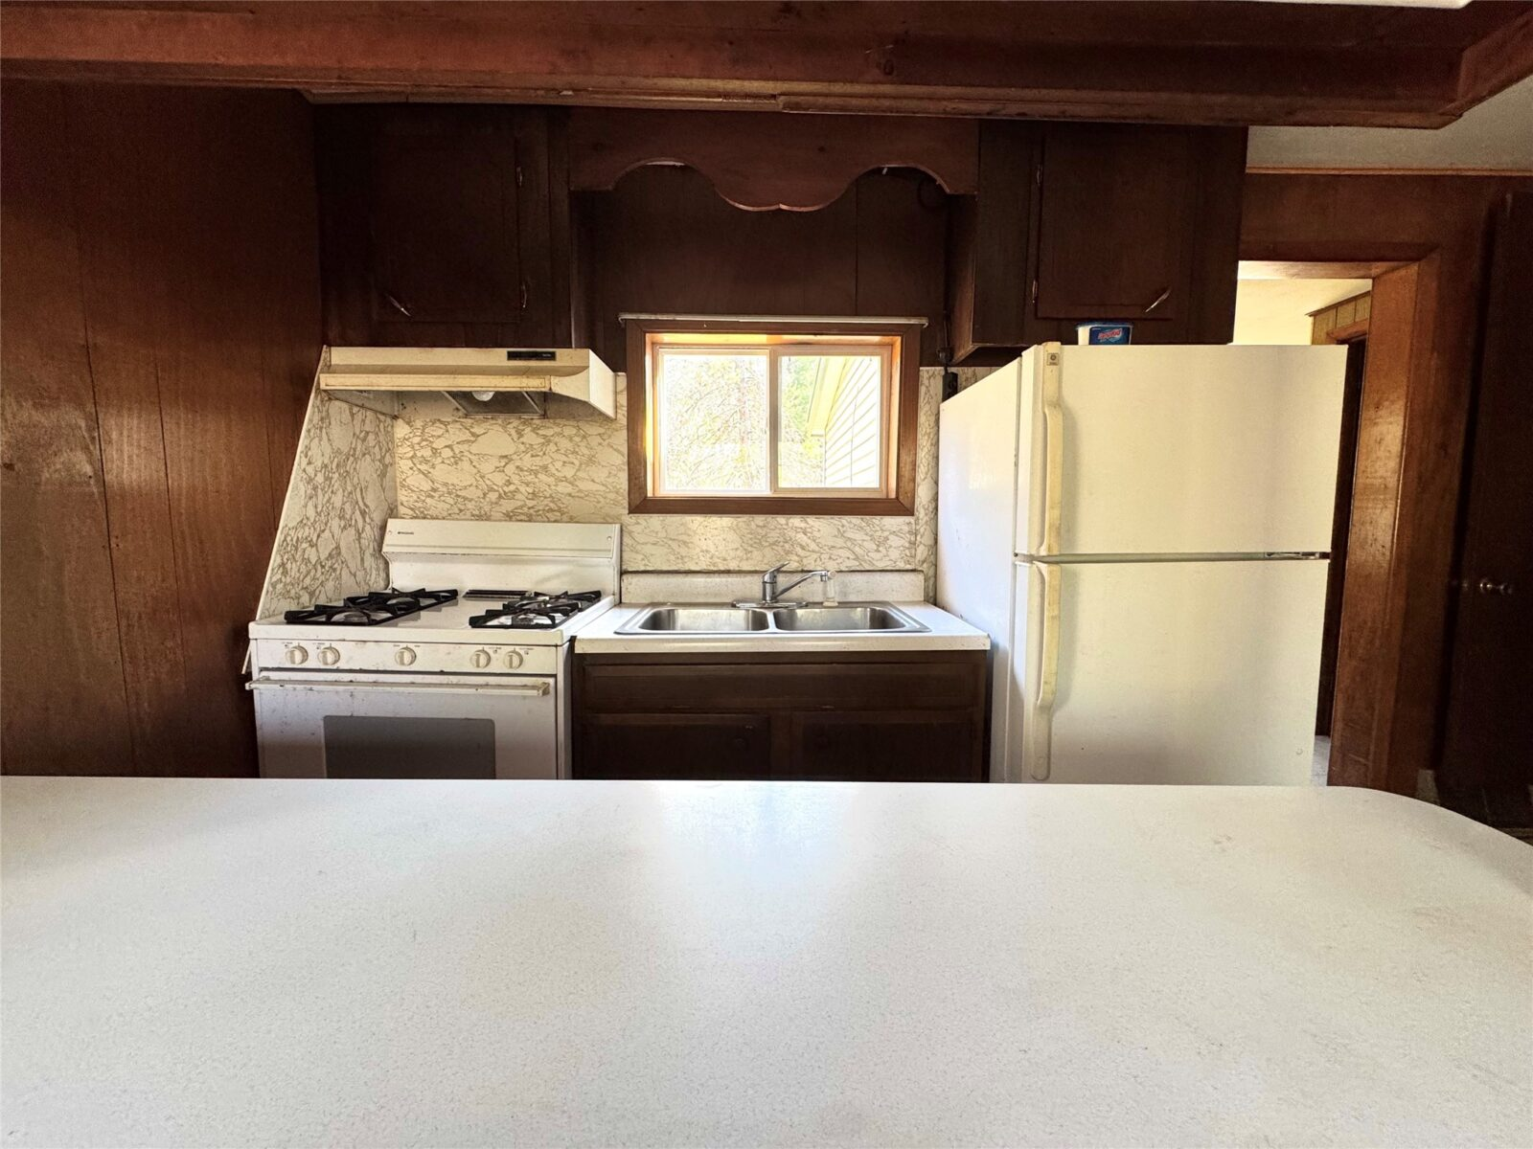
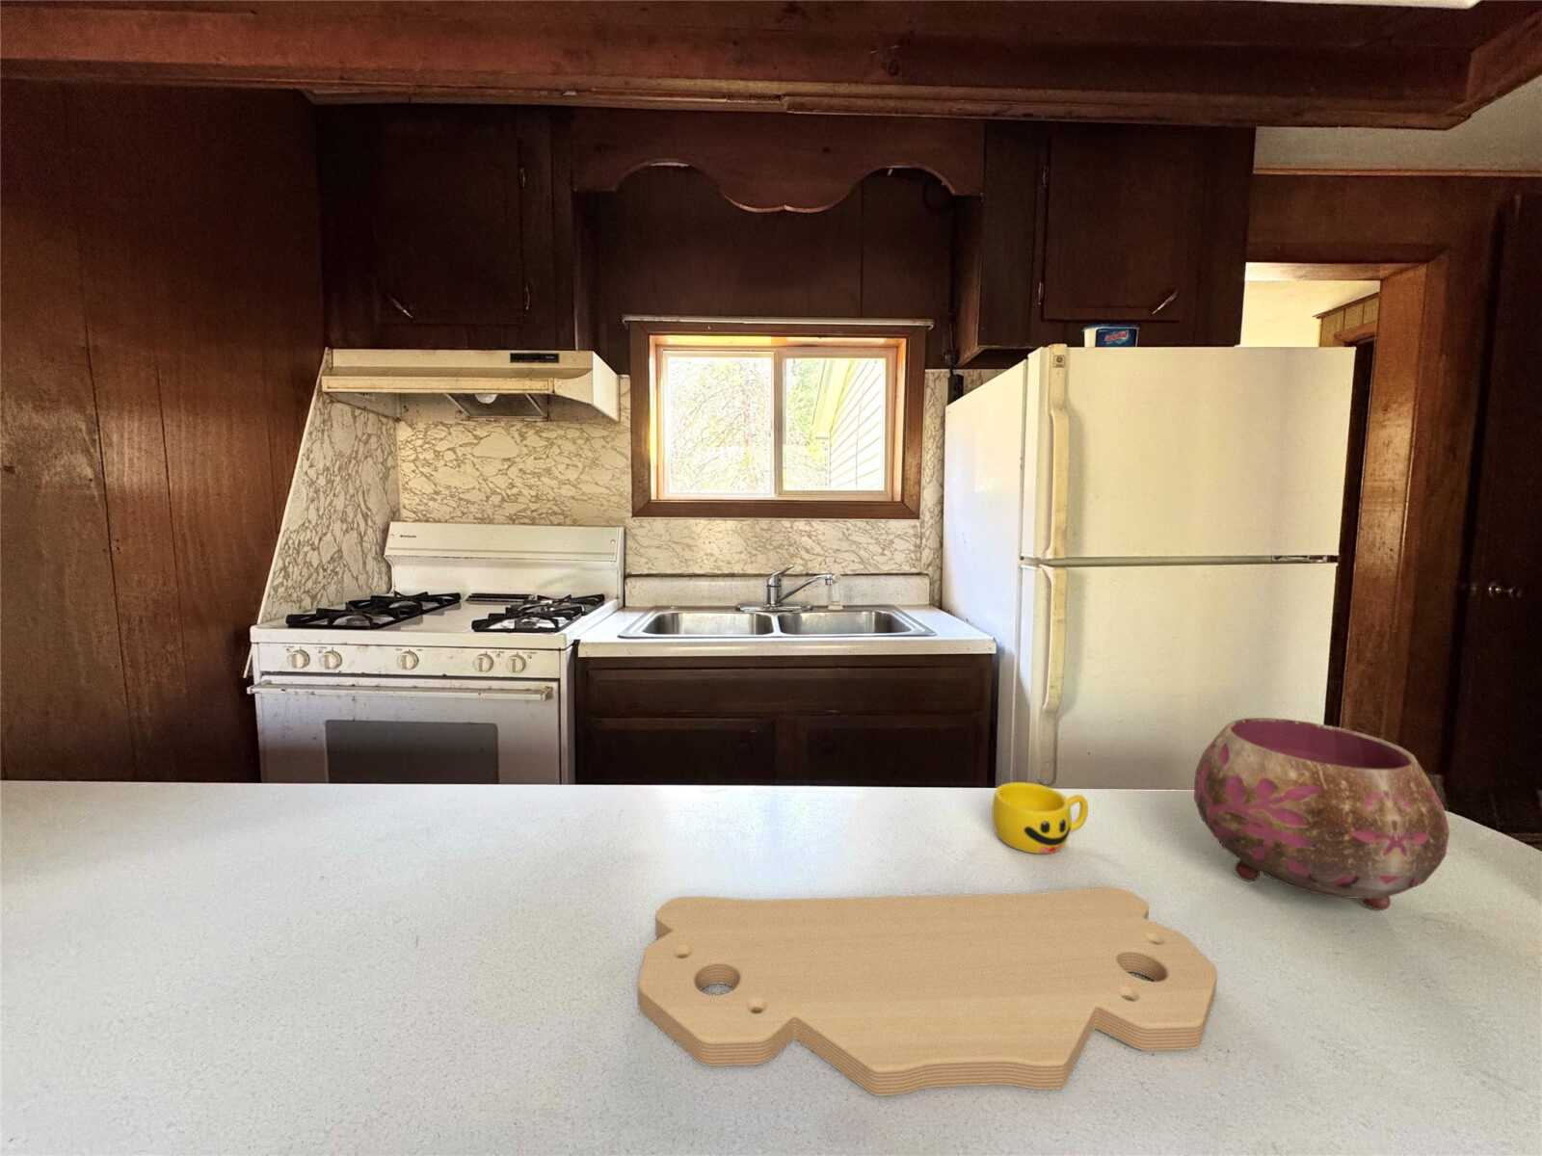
+ cutting board [637,886,1219,1098]
+ cup [991,781,1089,855]
+ bowl [1194,716,1451,911]
